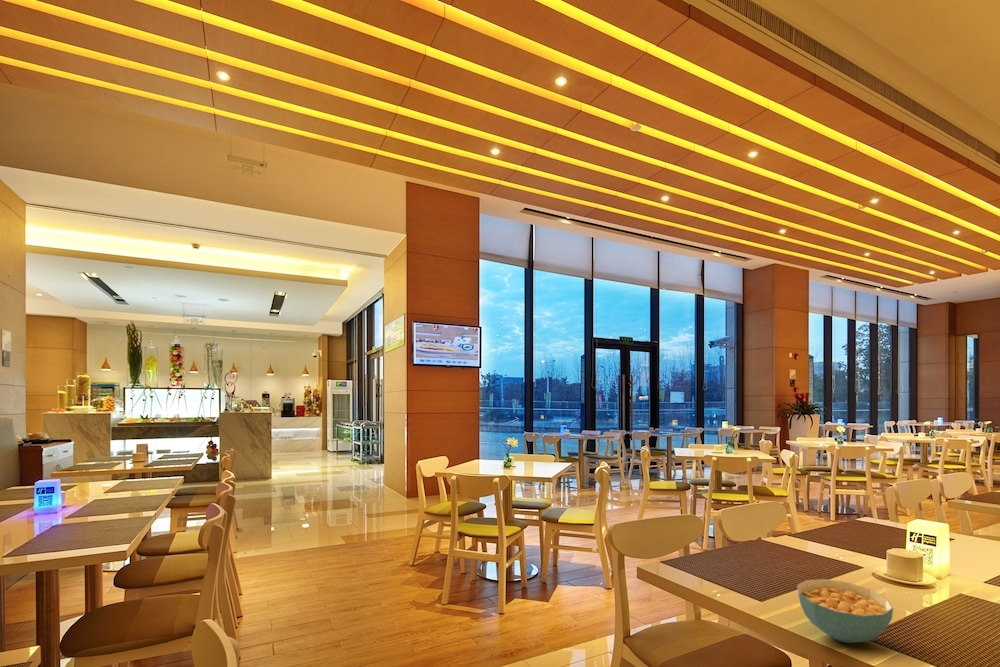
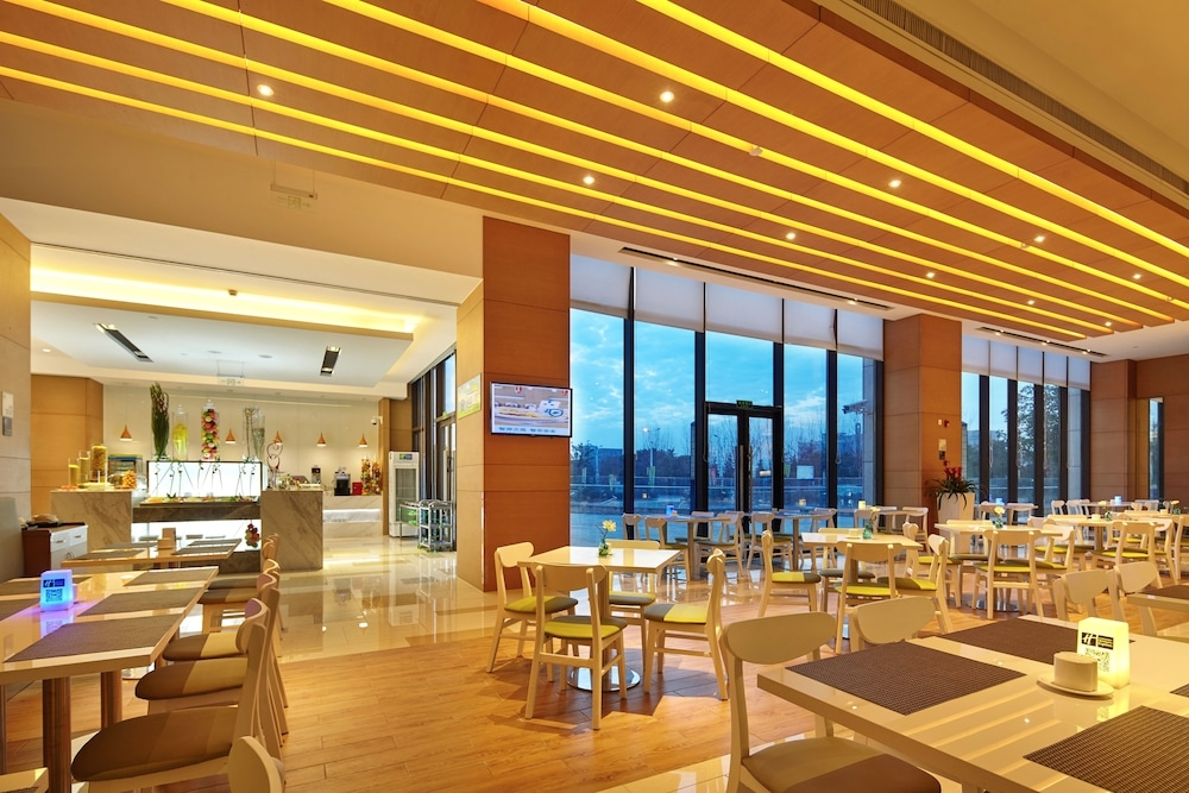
- cereal bowl [796,578,894,644]
